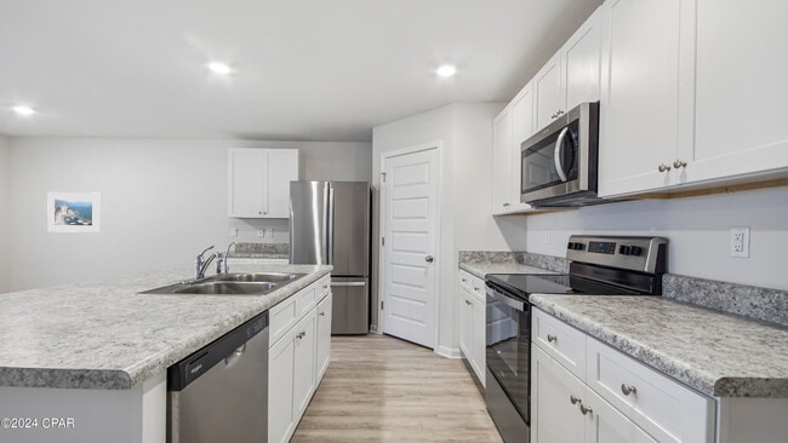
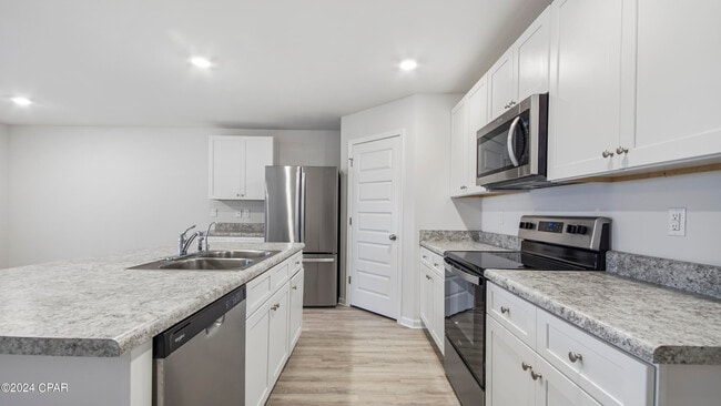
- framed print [46,191,101,234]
